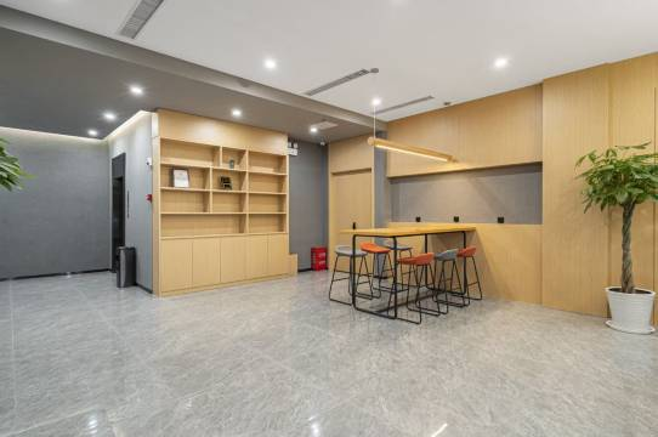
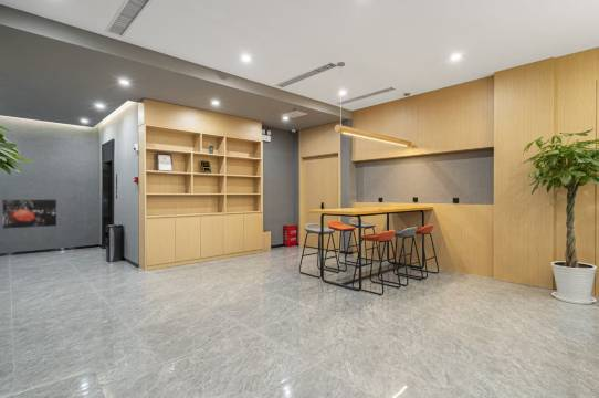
+ wall art [2,199,57,230]
